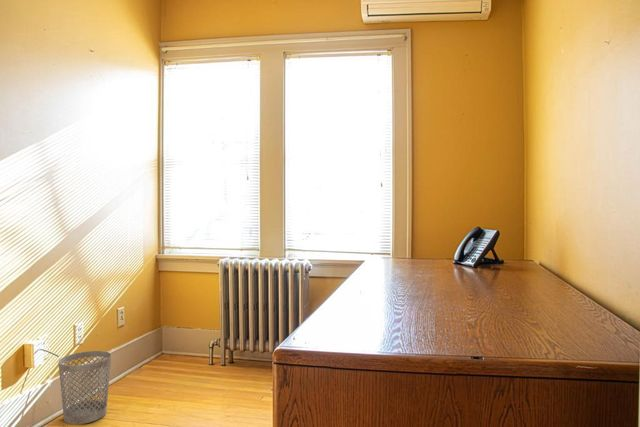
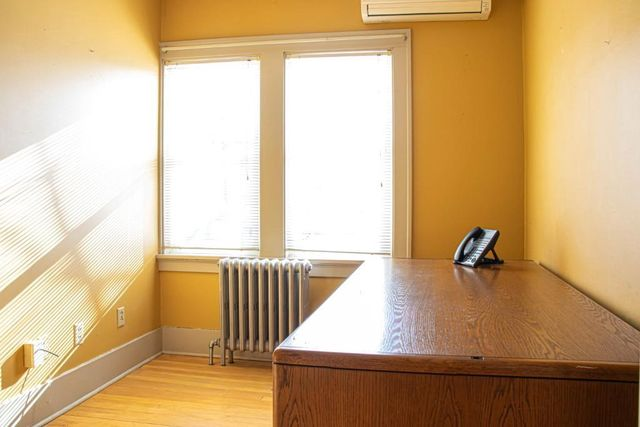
- wastebasket [57,350,112,425]
